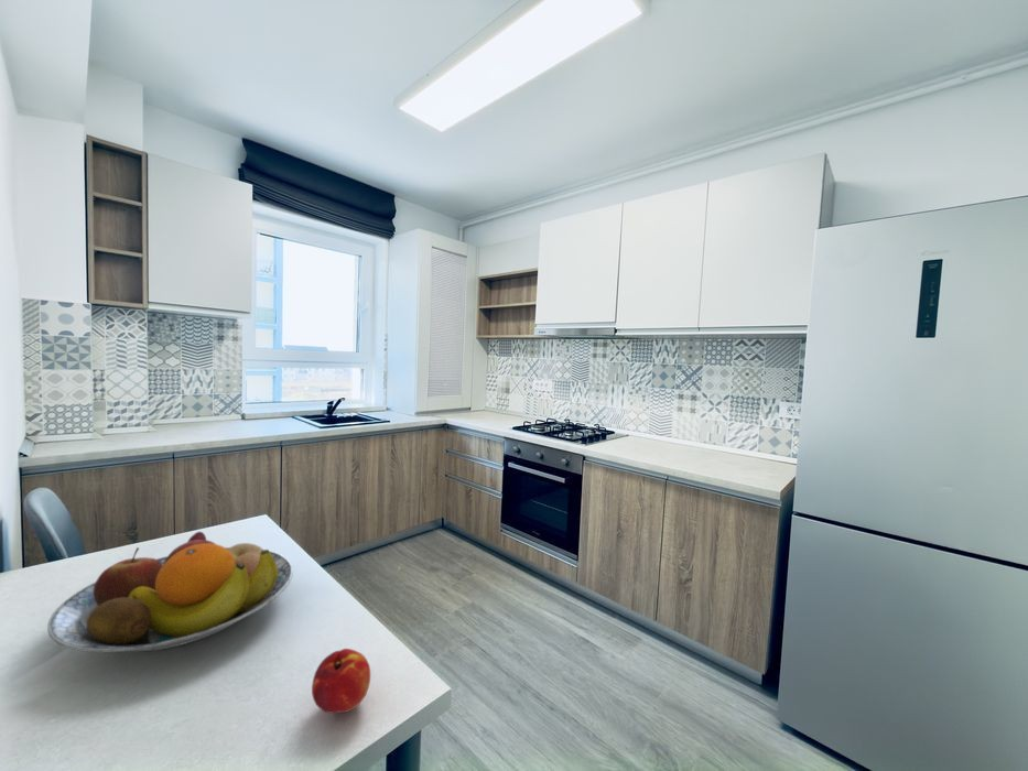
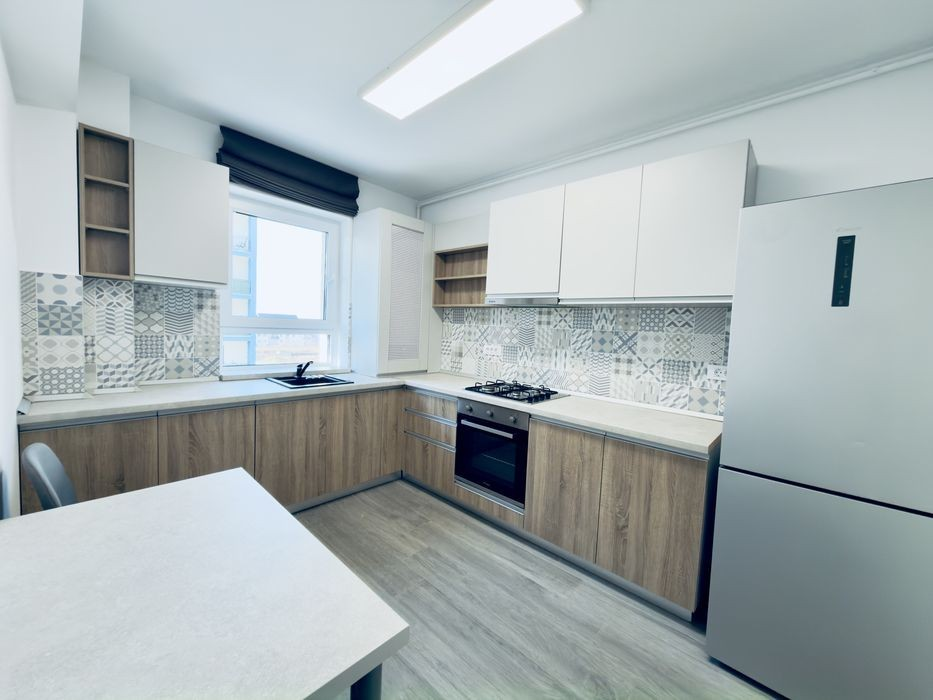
- peach [311,648,371,714]
- fruit bowl [46,531,294,653]
